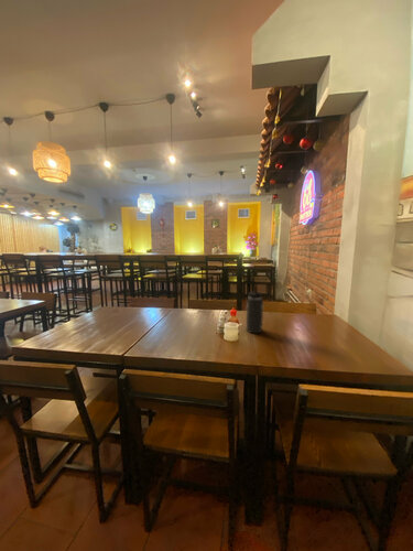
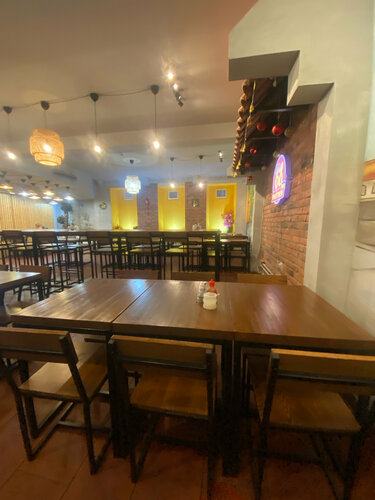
- thermos bottle [244,284,264,334]
